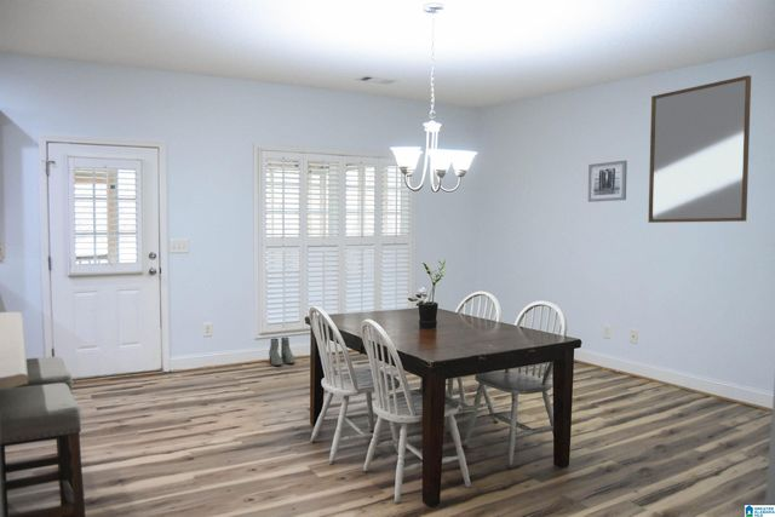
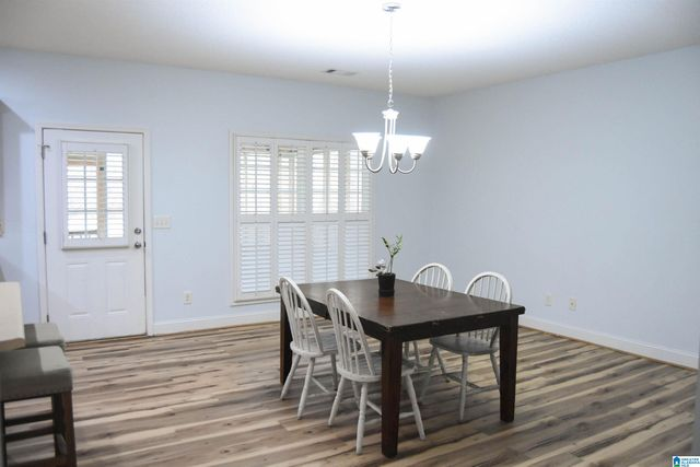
- boots [268,337,295,367]
- home mirror [647,74,752,224]
- wall art [587,160,628,203]
